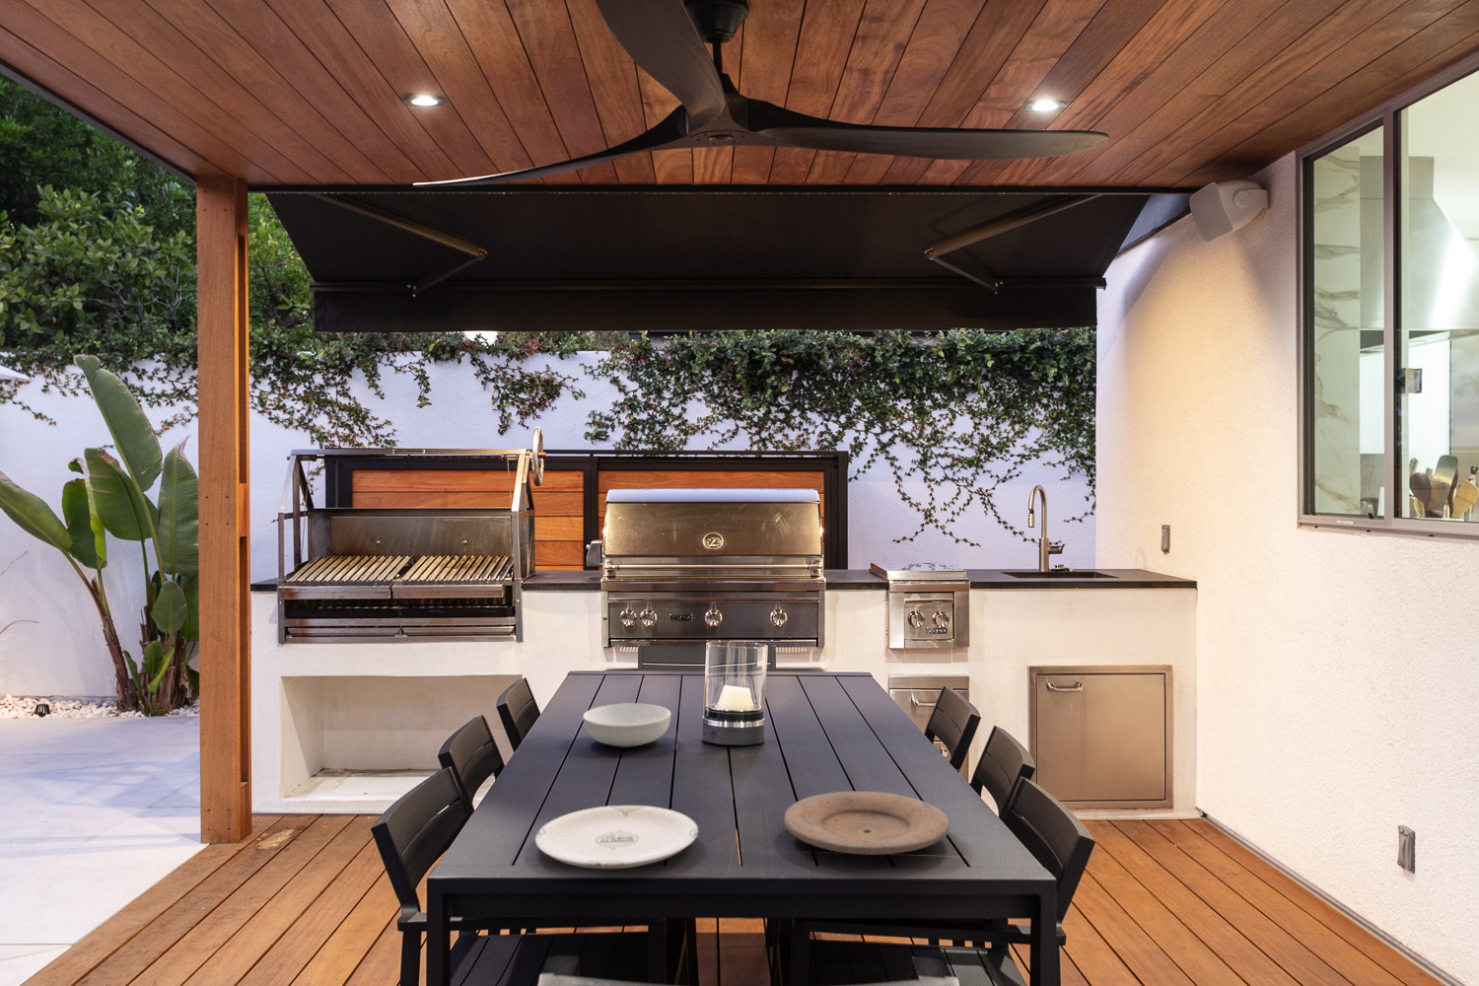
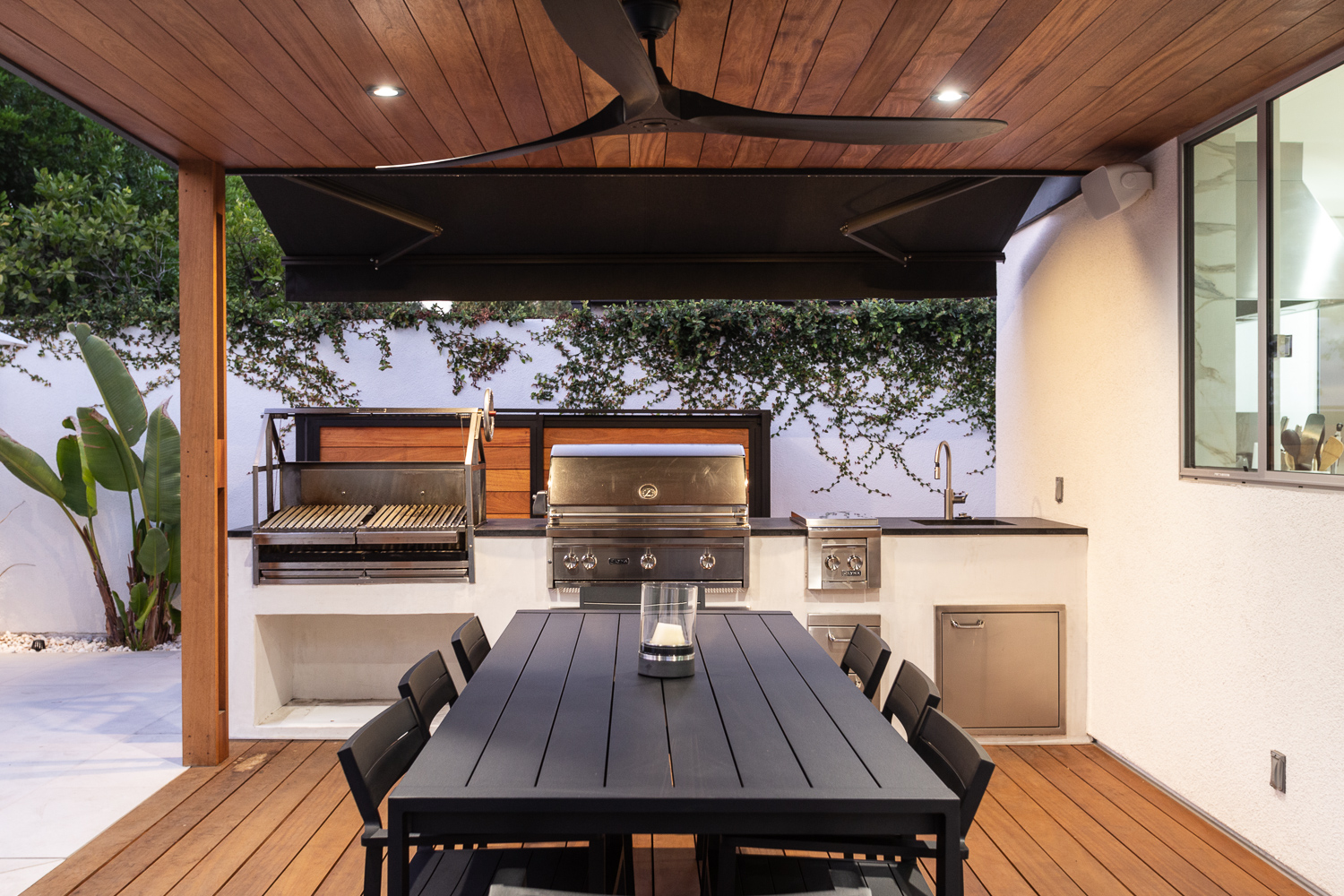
- serving bowl [582,703,672,748]
- plate [782,791,951,856]
- plate [535,804,699,869]
